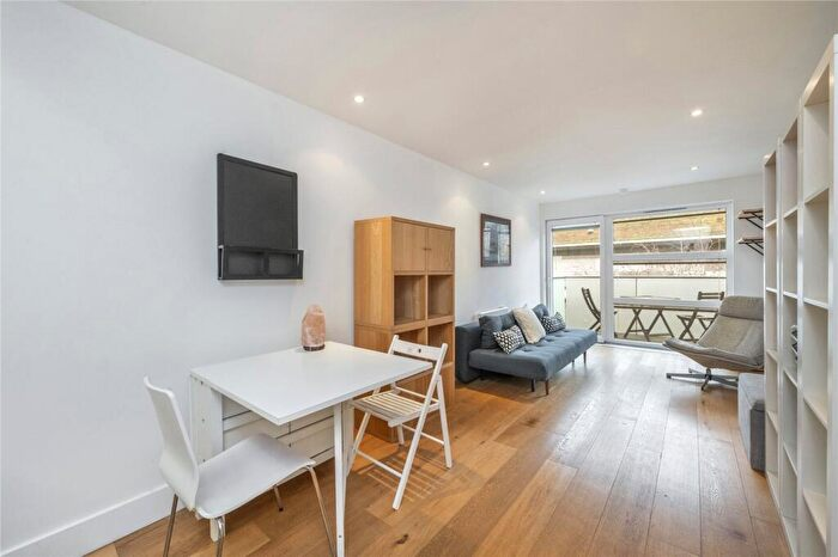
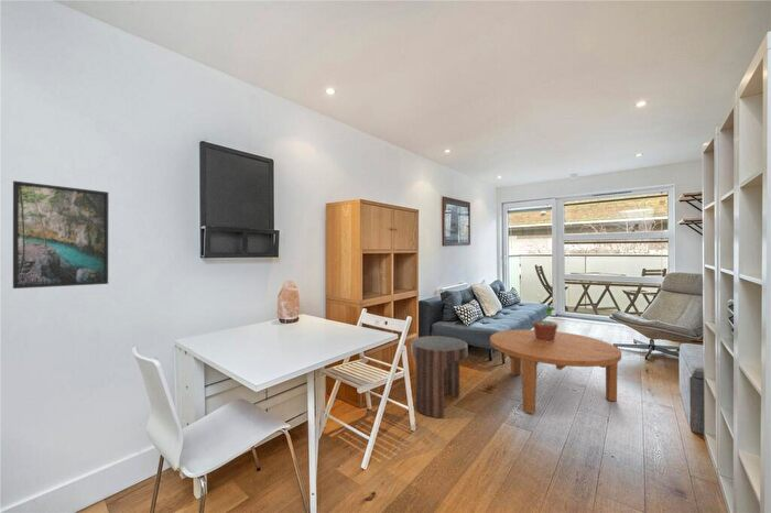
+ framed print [12,179,109,290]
+ coffee table [489,328,622,415]
+ side table [411,335,468,419]
+ potted plant [531,301,558,342]
